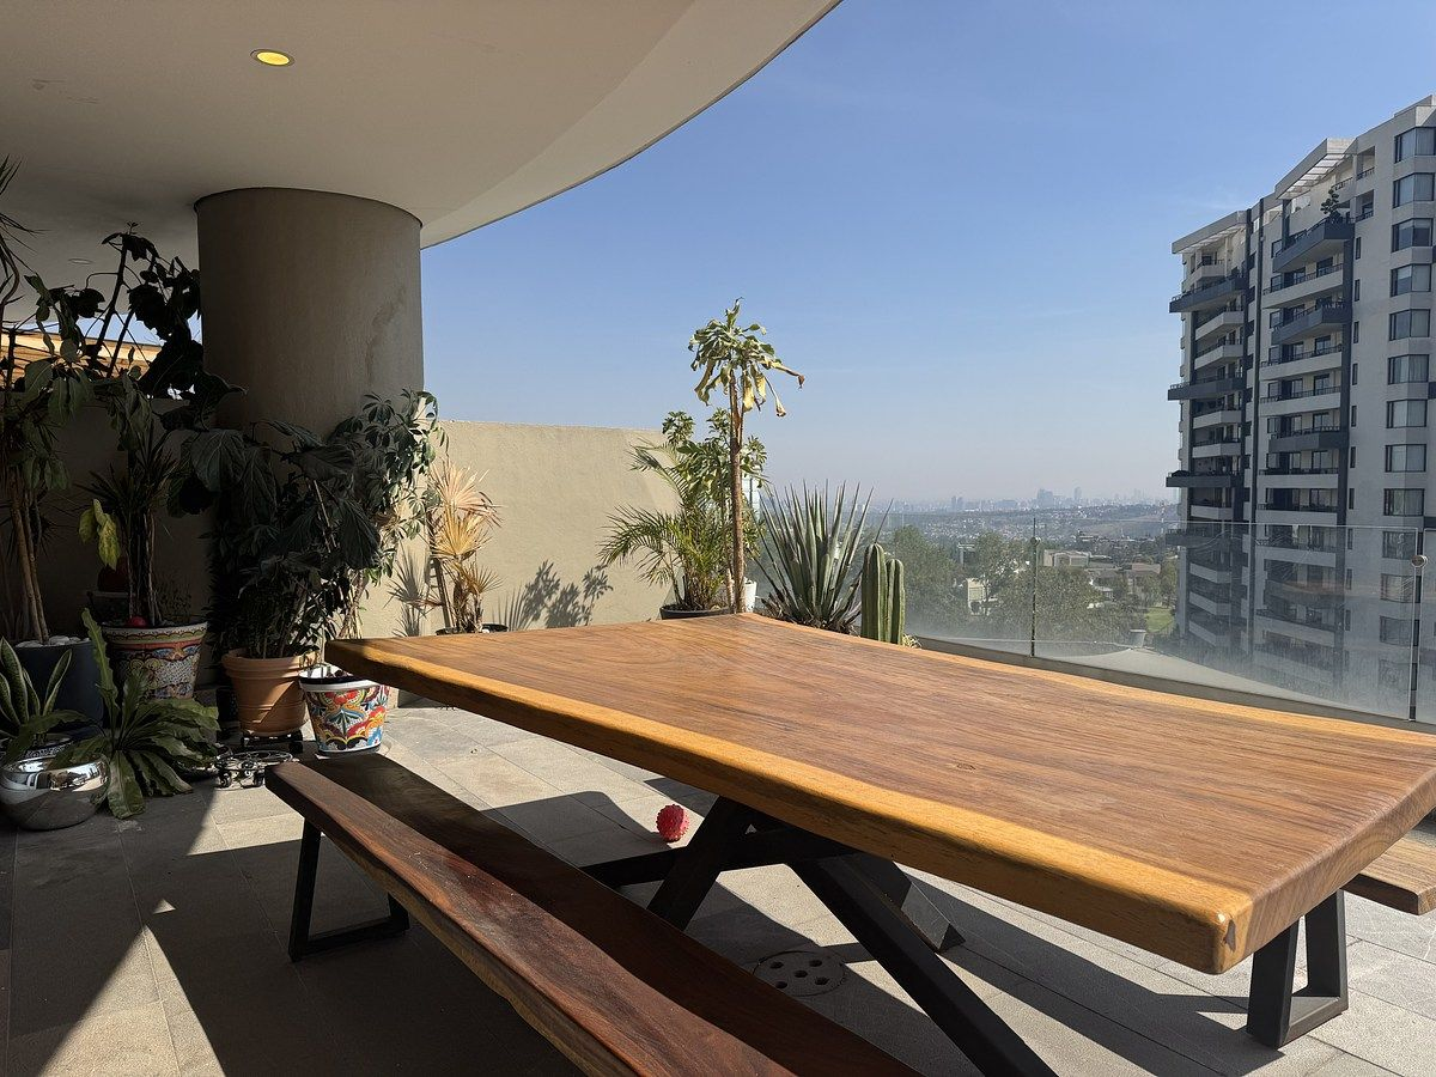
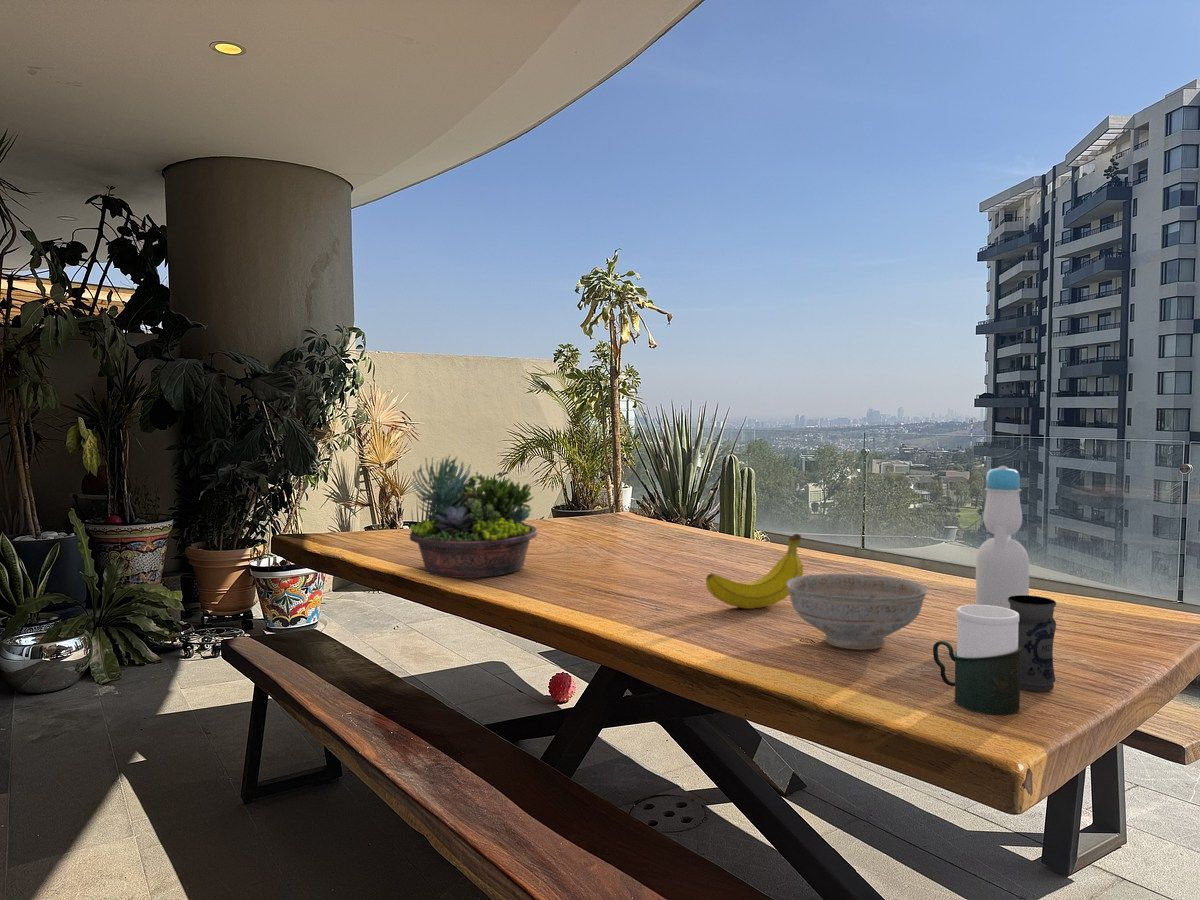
+ bottle [975,465,1030,609]
+ cup [932,604,1022,716]
+ fruit [705,533,804,610]
+ decorative bowl [786,573,929,651]
+ succulent planter [409,454,539,579]
+ jar [1008,595,1057,693]
